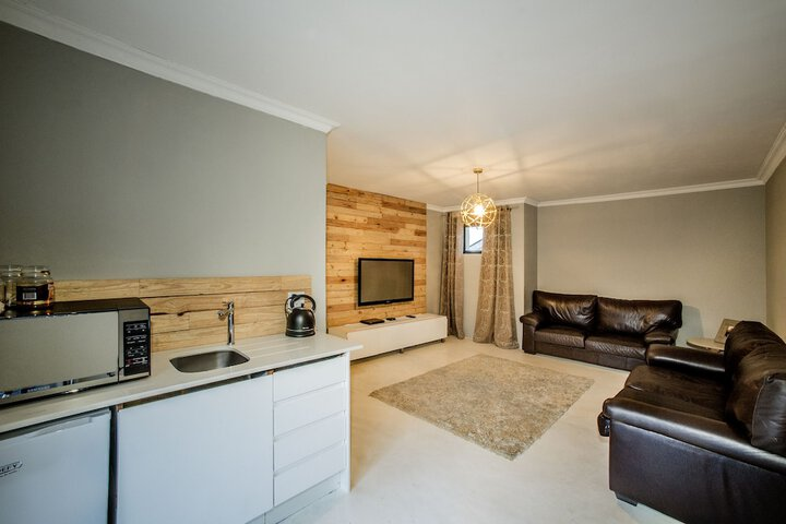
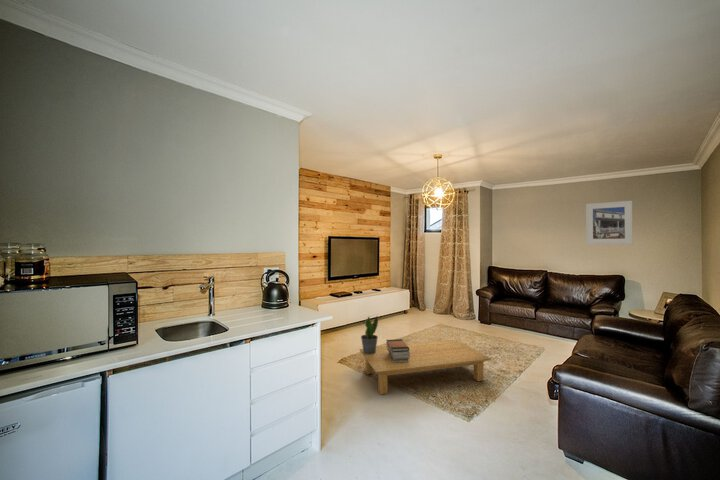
+ book stack [385,338,410,363]
+ potted plant [360,315,379,355]
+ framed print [585,200,634,245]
+ coffee table [359,339,492,396]
